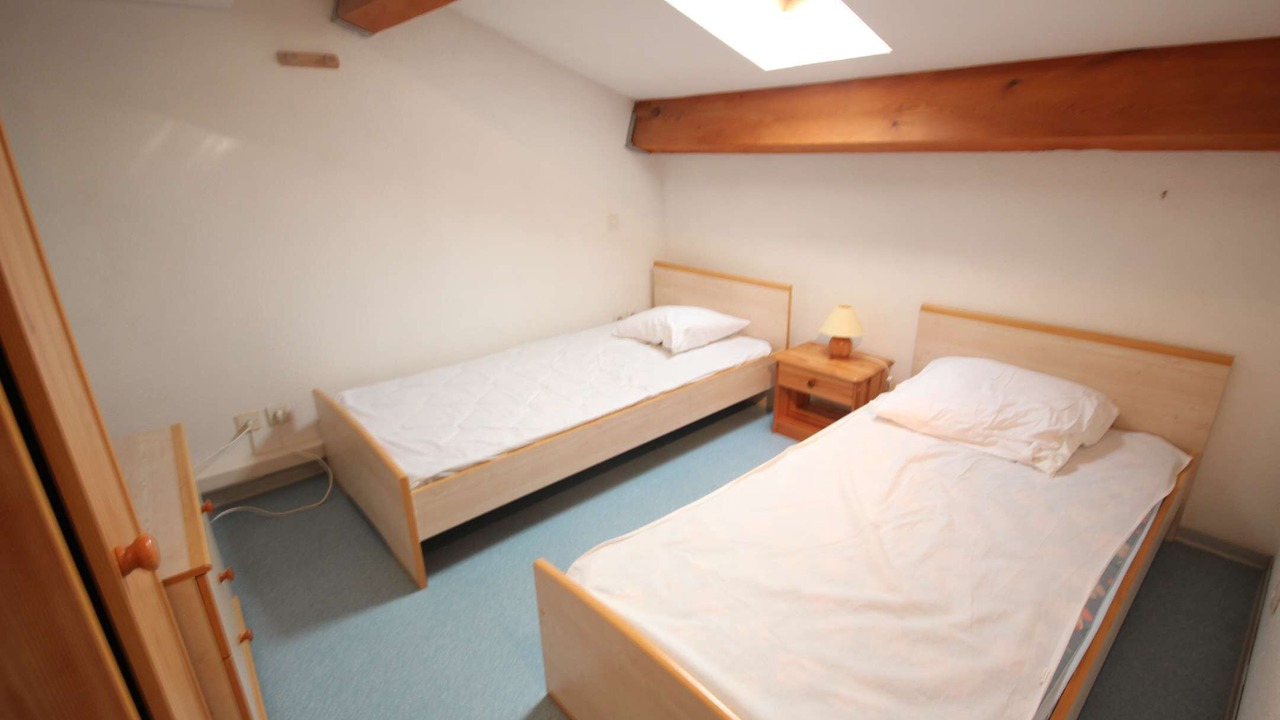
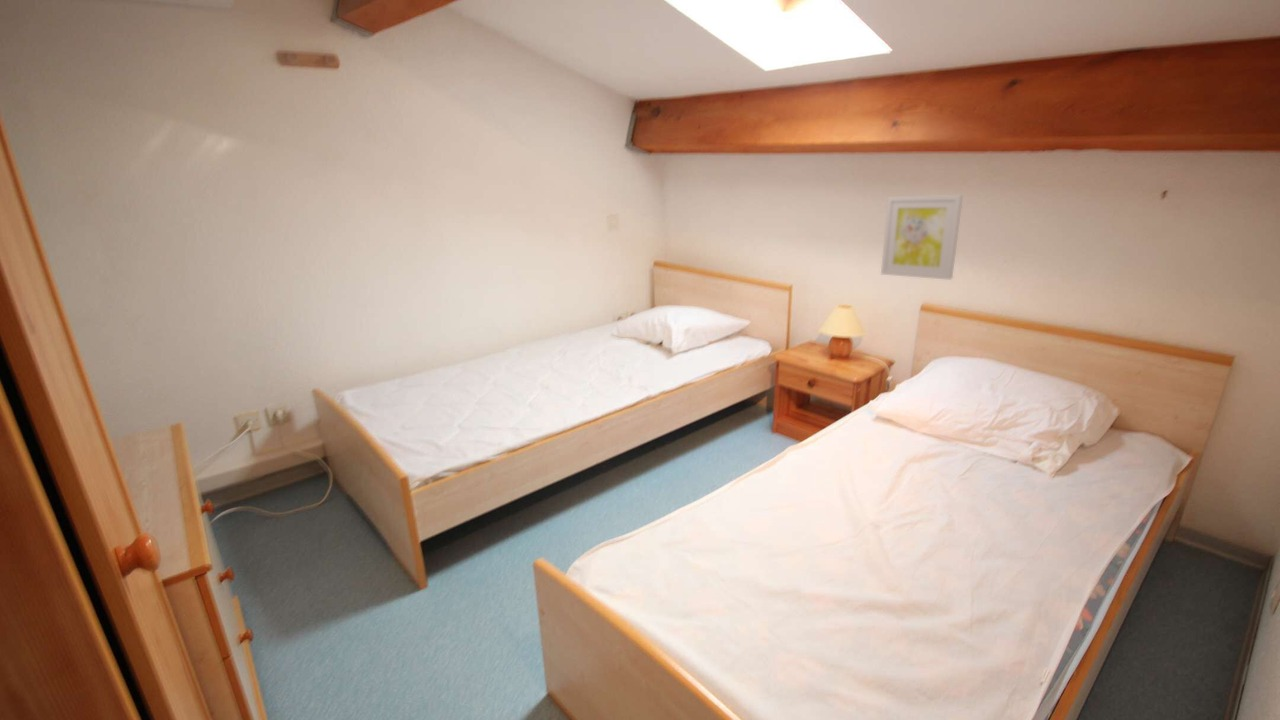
+ wall art [880,194,964,281]
